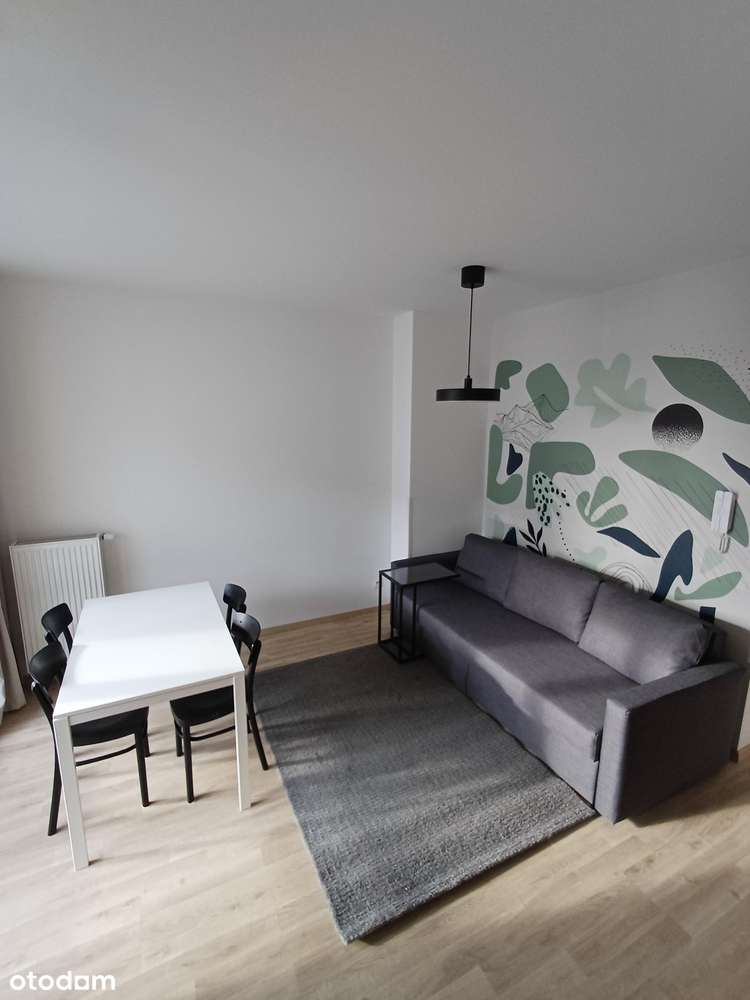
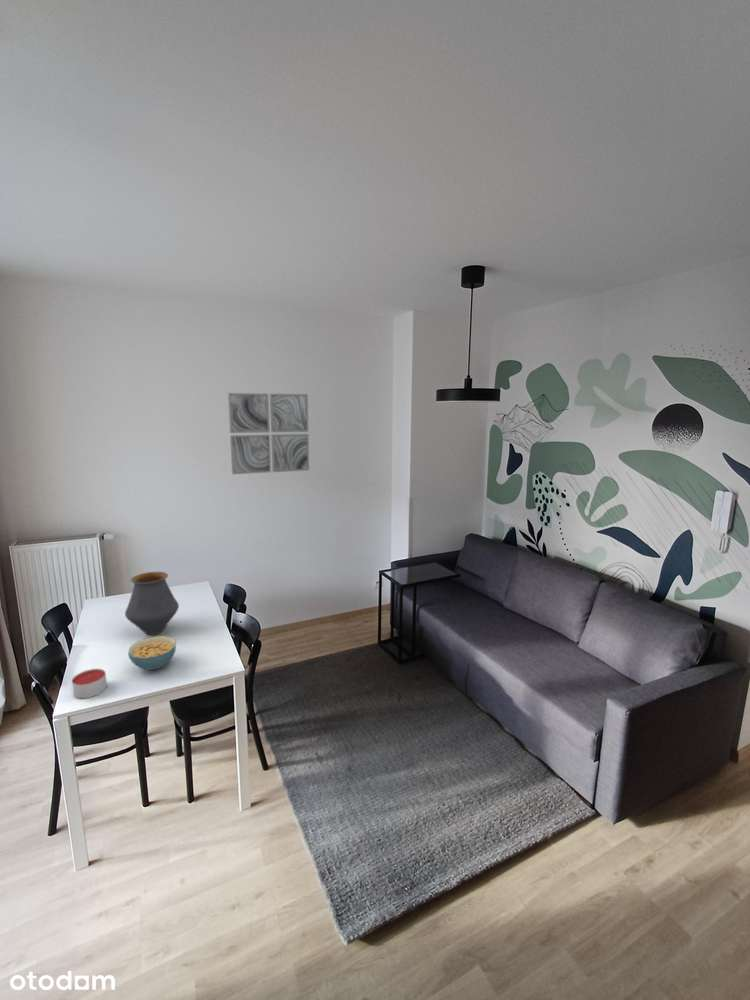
+ candle [71,668,108,699]
+ cereal bowl [127,635,177,671]
+ vase [124,571,180,636]
+ wall art [227,392,310,475]
